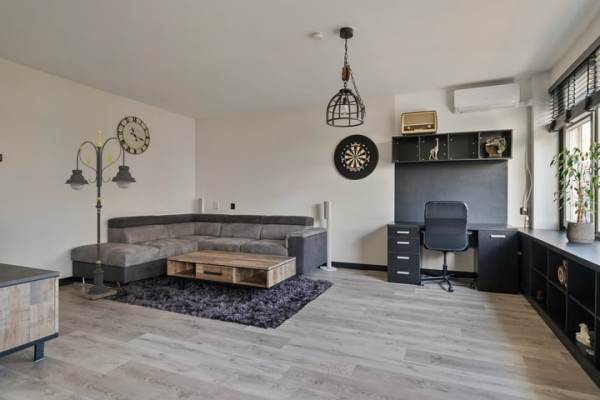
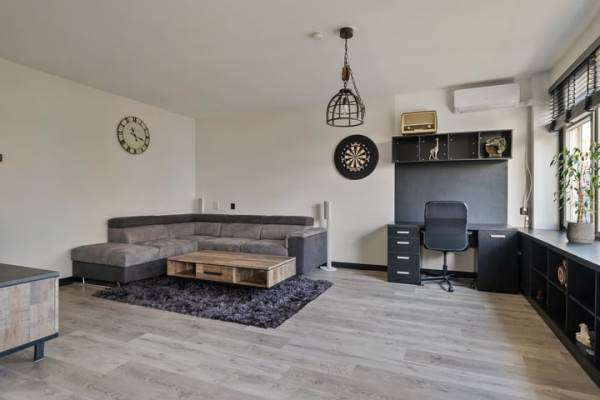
- floor lamp [63,130,137,301]
